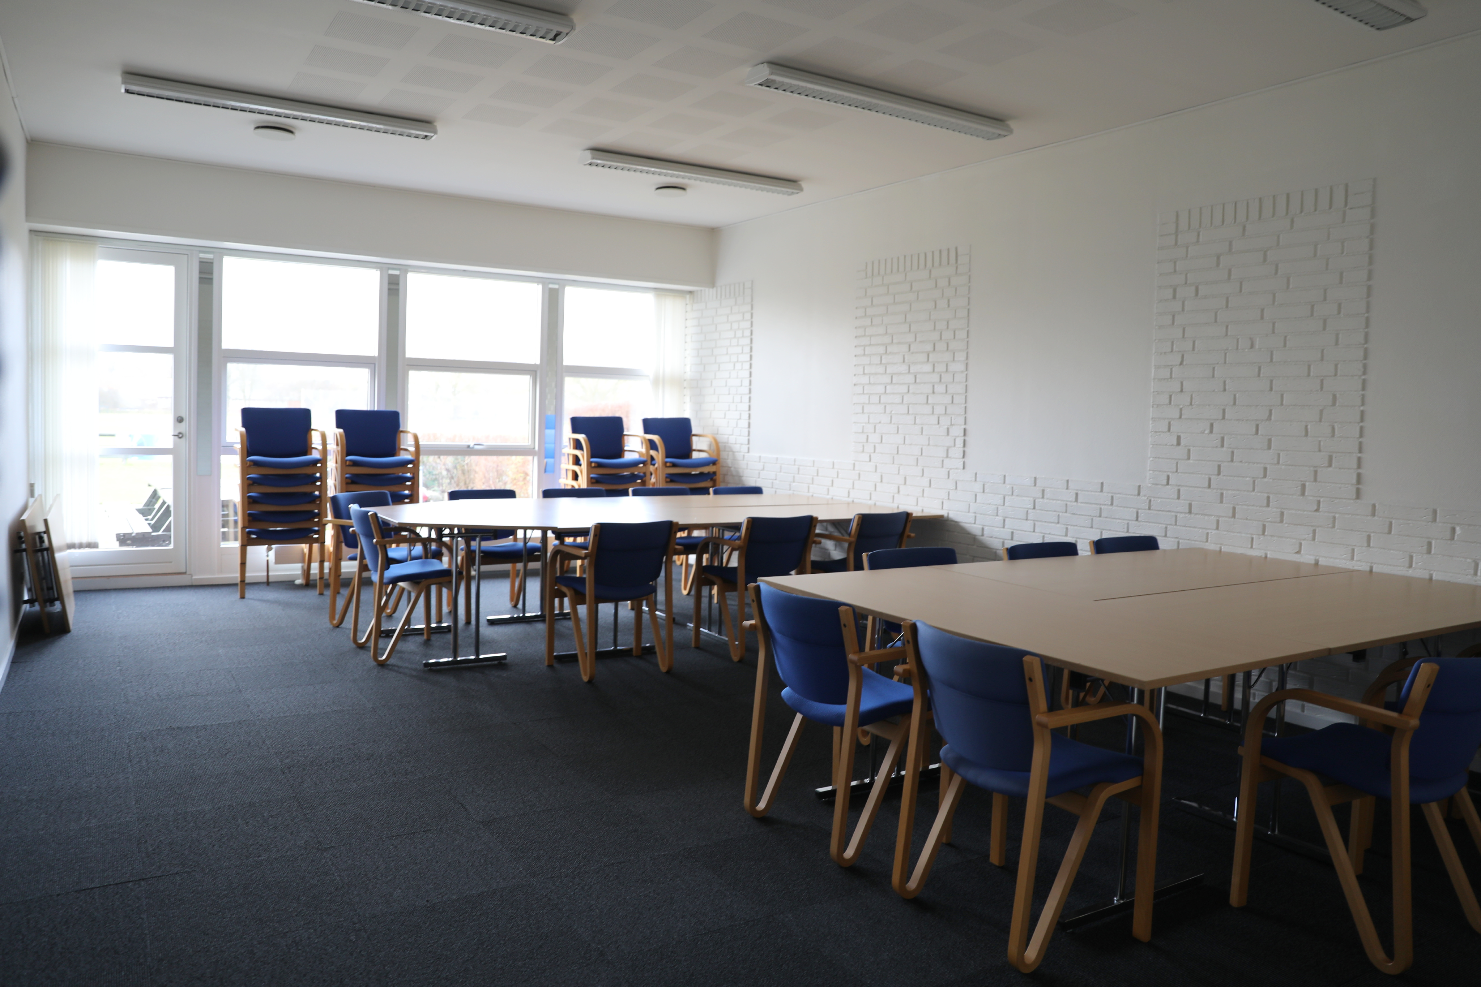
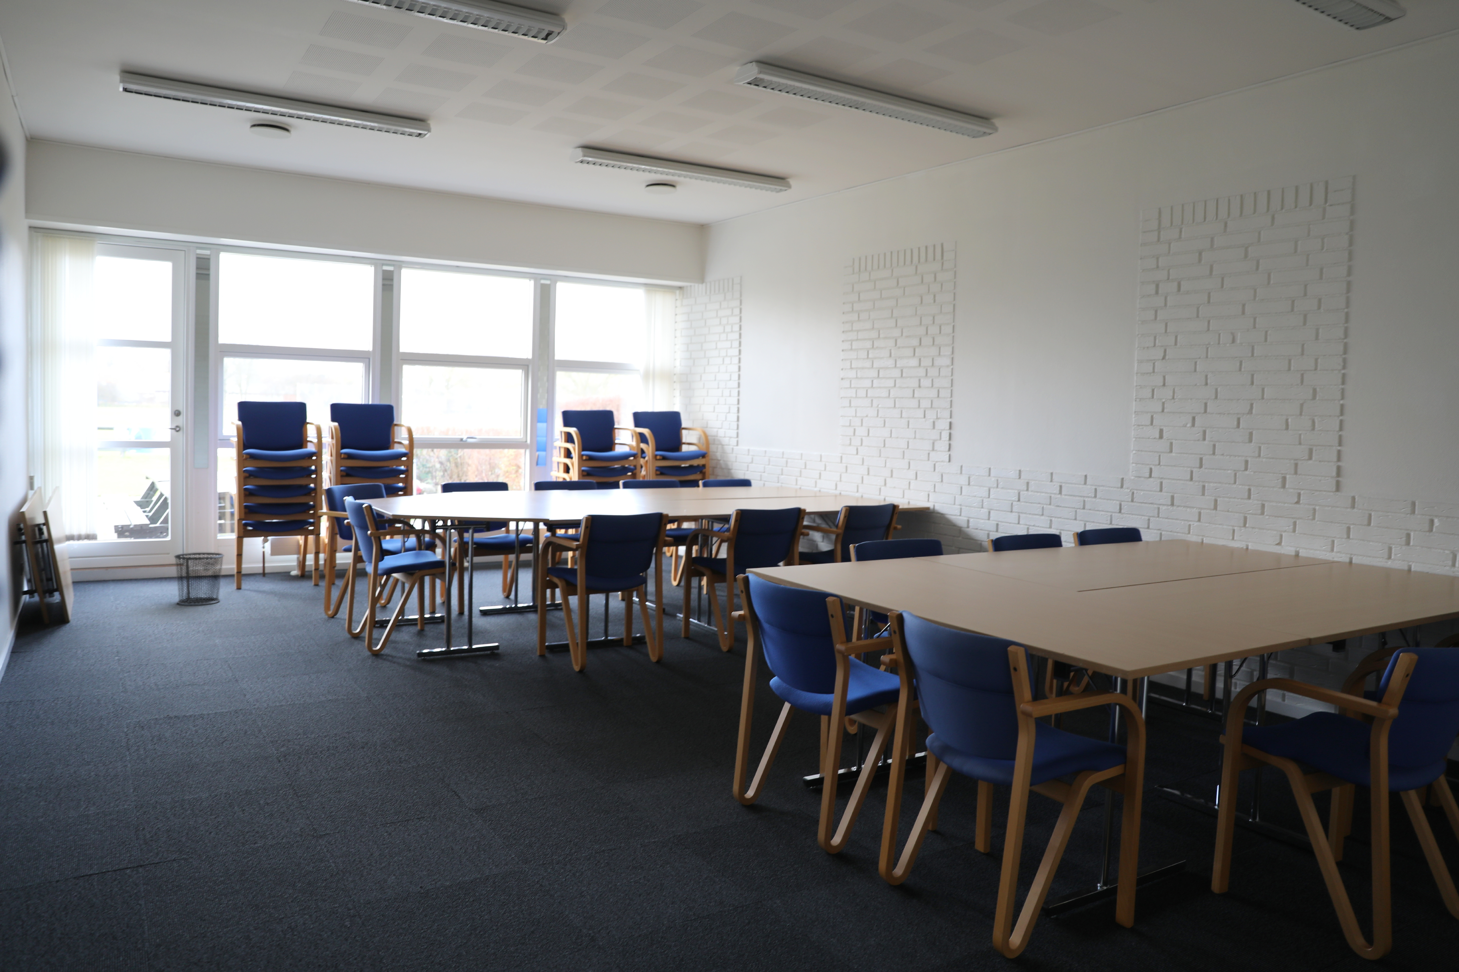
+ waste bin [174,552,225,605]
